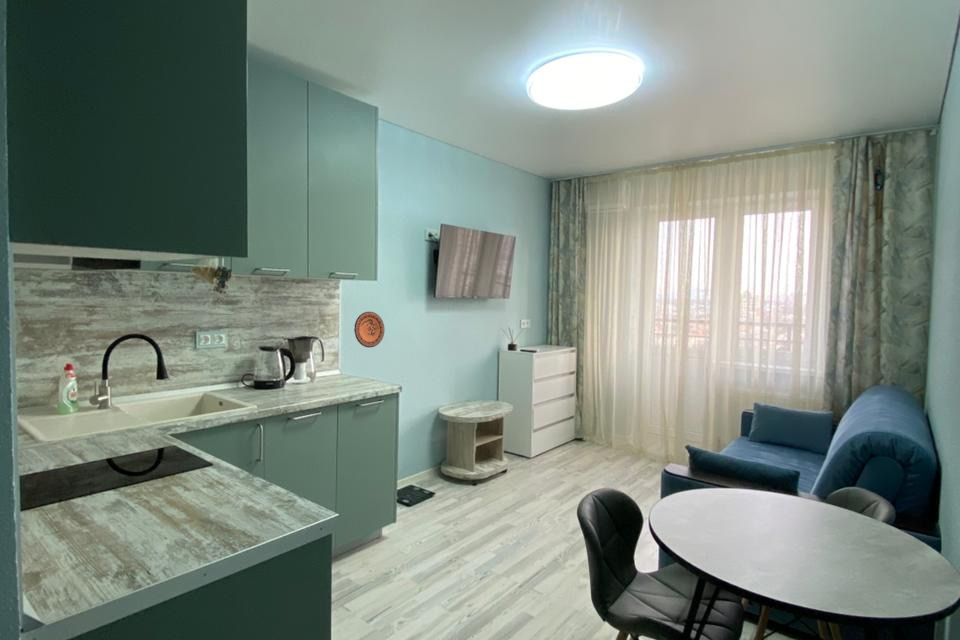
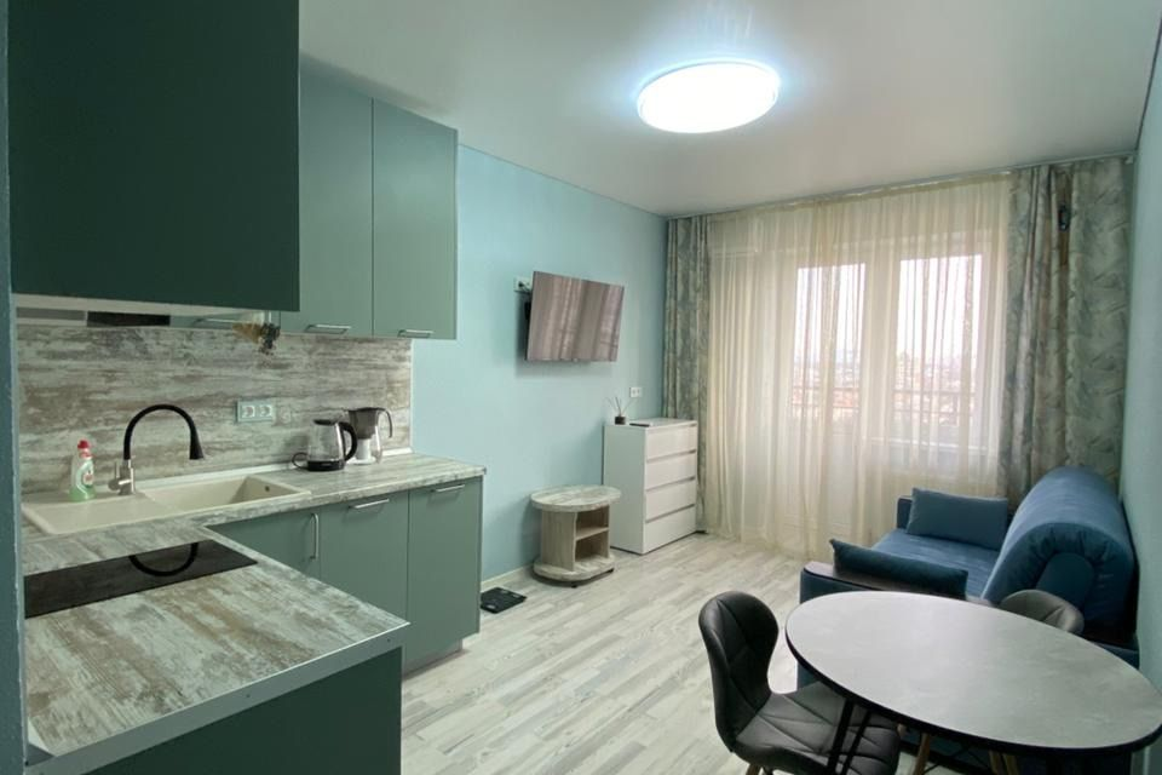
- decorative plate [353,311,385,349]
